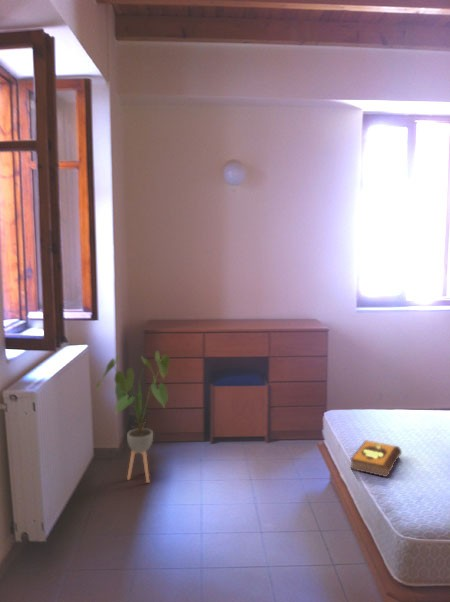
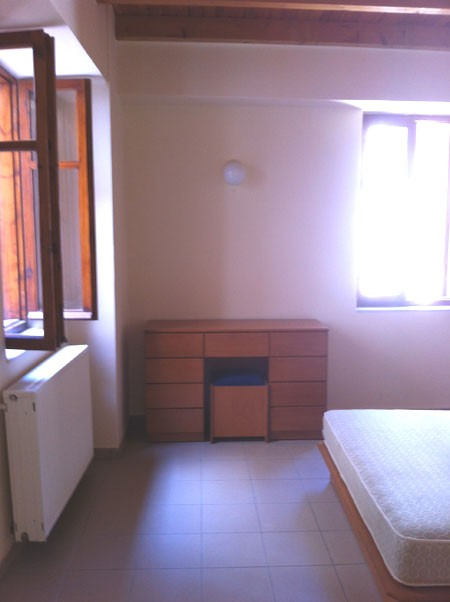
- hardback book [349,439,403,478]
- house plant [95,350,171,484]
